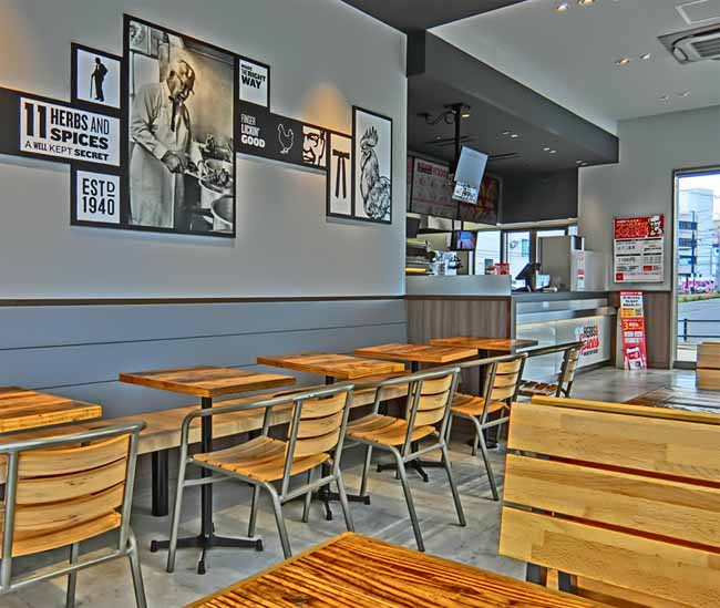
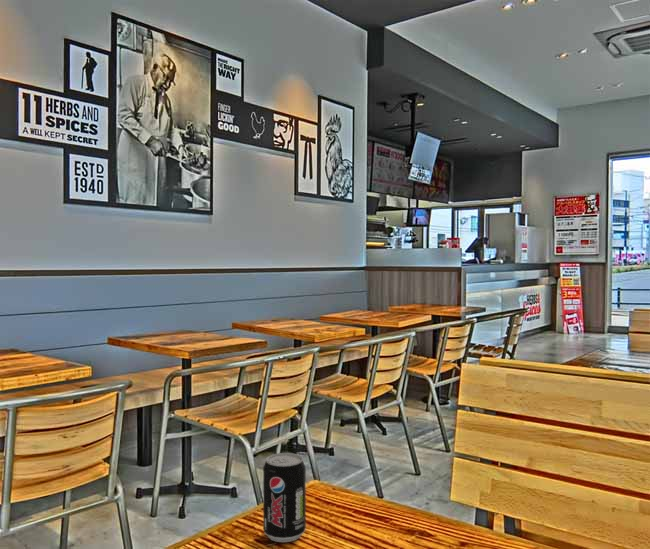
+ beverage can [262,452,307,543]
